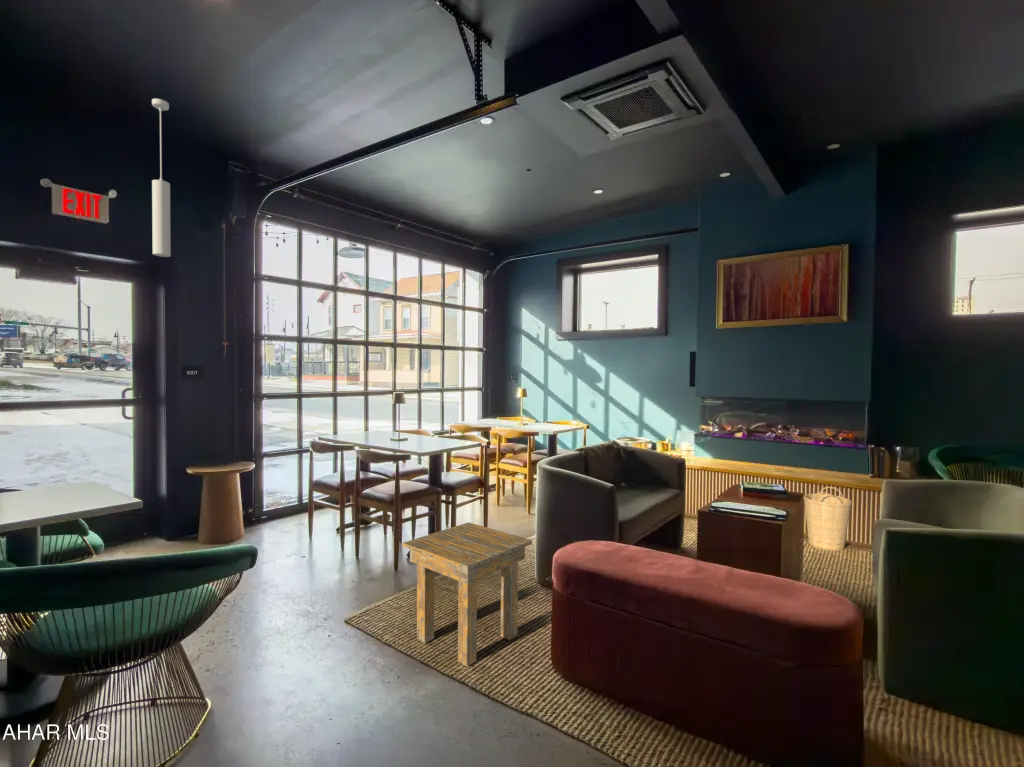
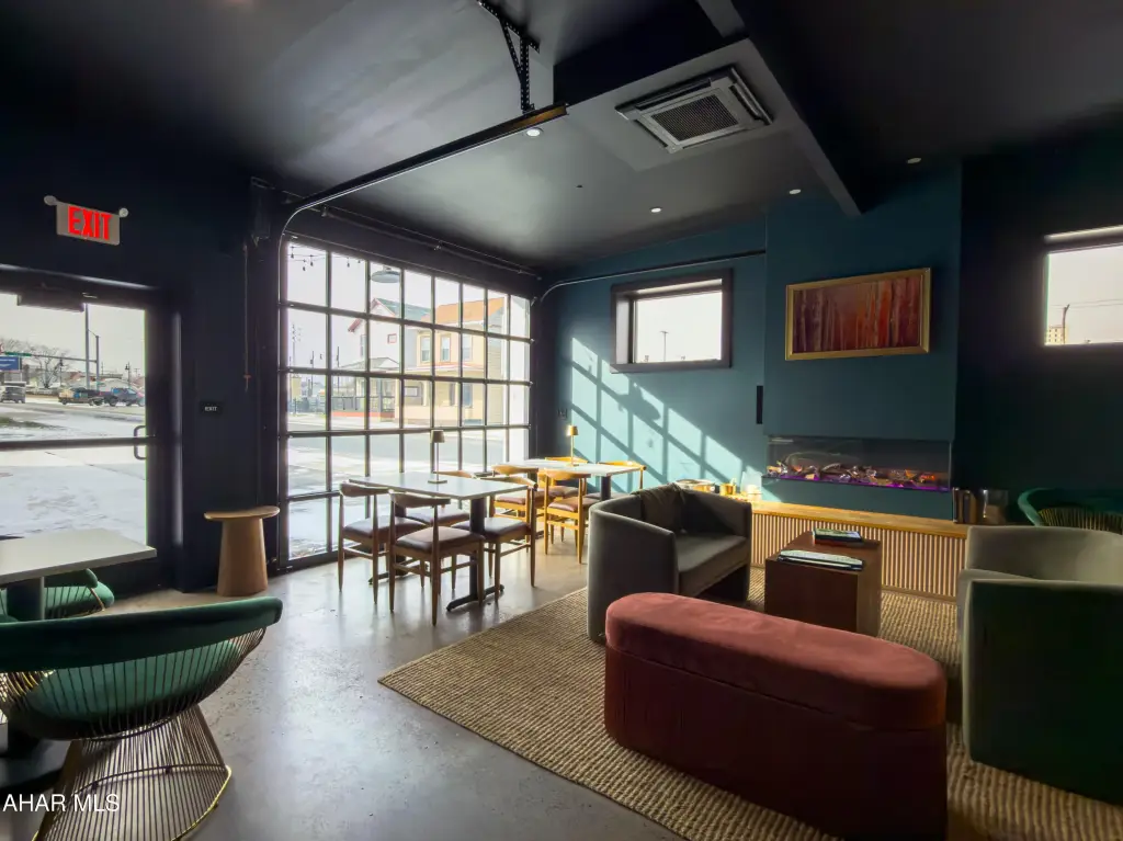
- basket [803,486,853,552]
- side table [402,521,533,667]
- pendant light [151,98,172,258]
